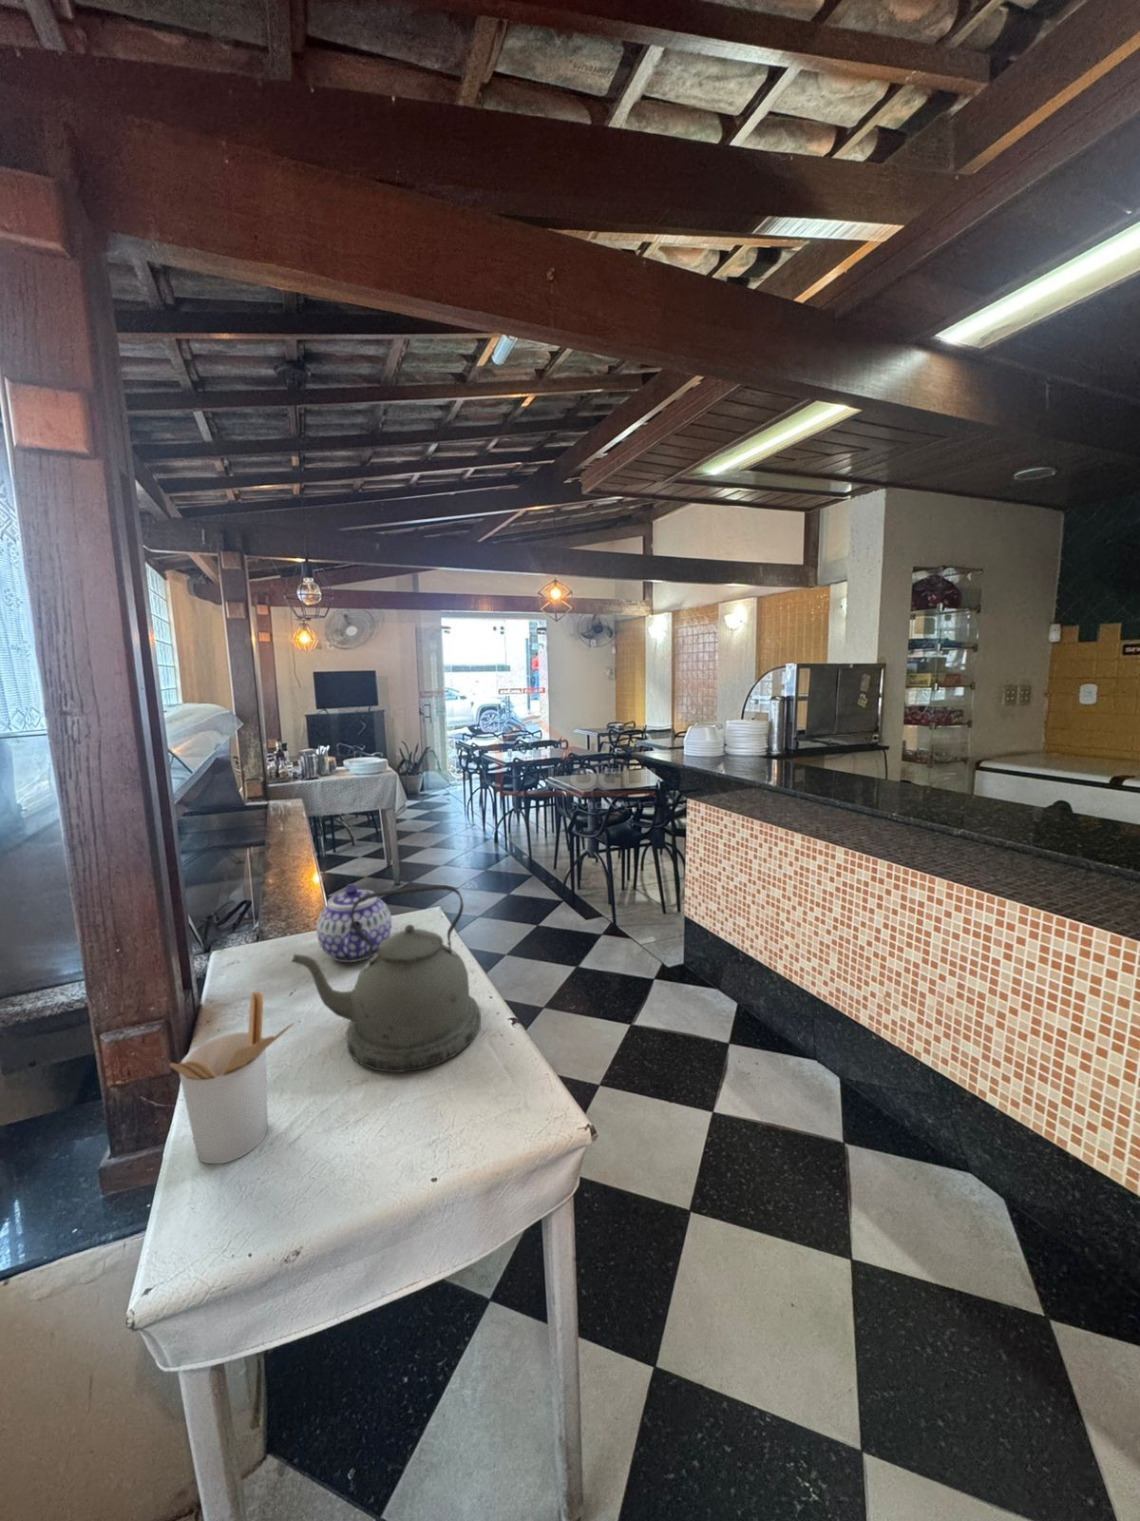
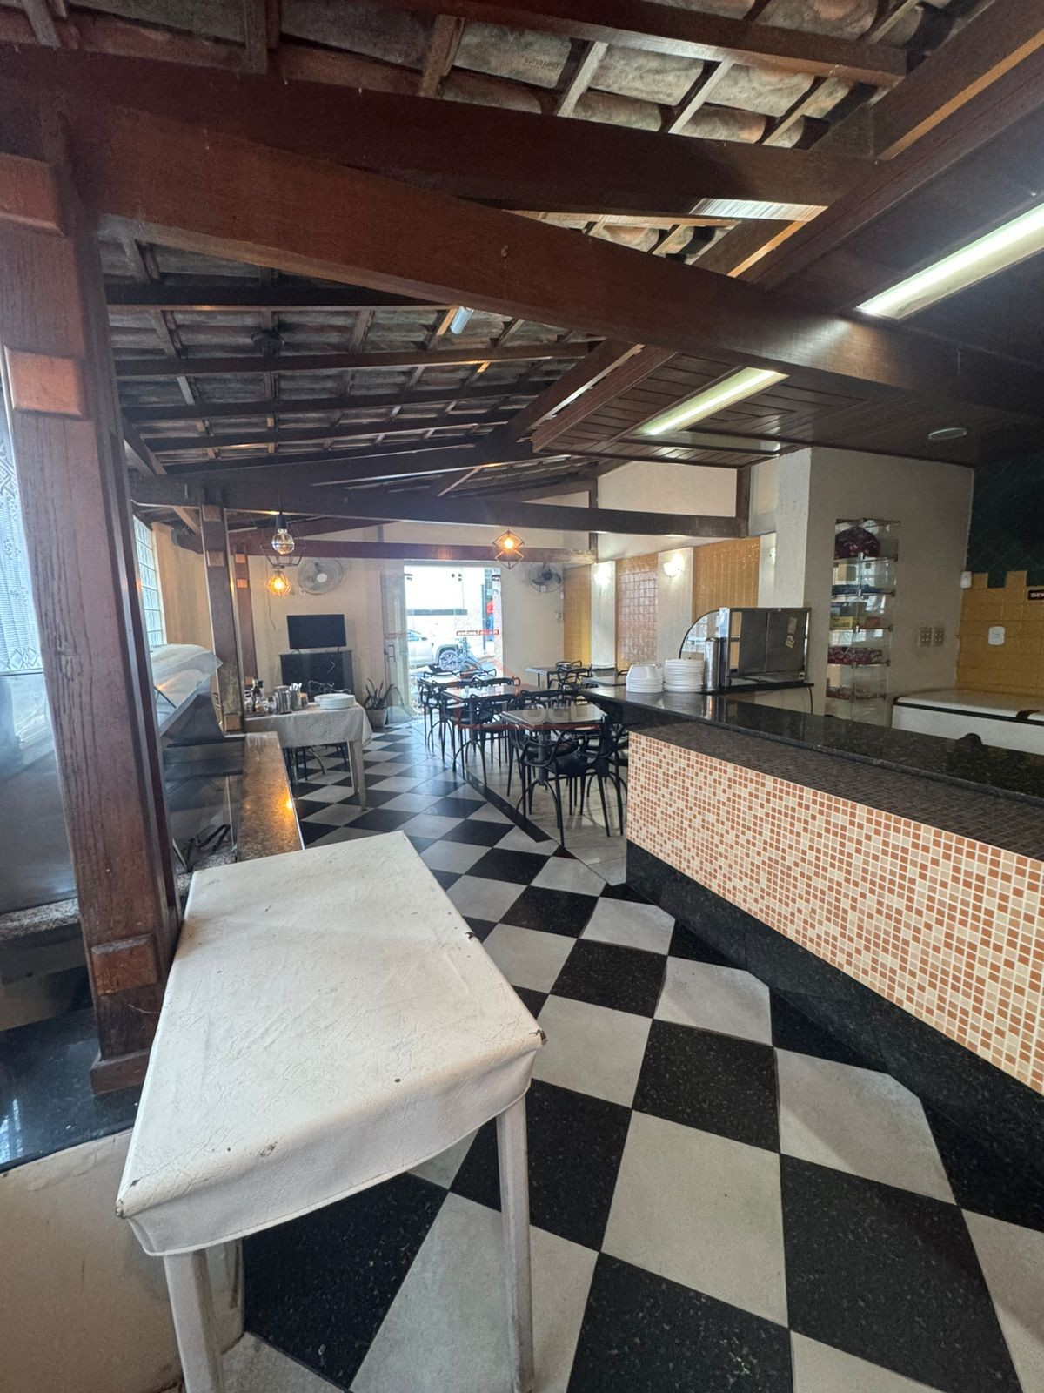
- kettle [291,884,481,1073]
- utensil holder [168,990,296,1164]
- teapot [315,883,393,963]
